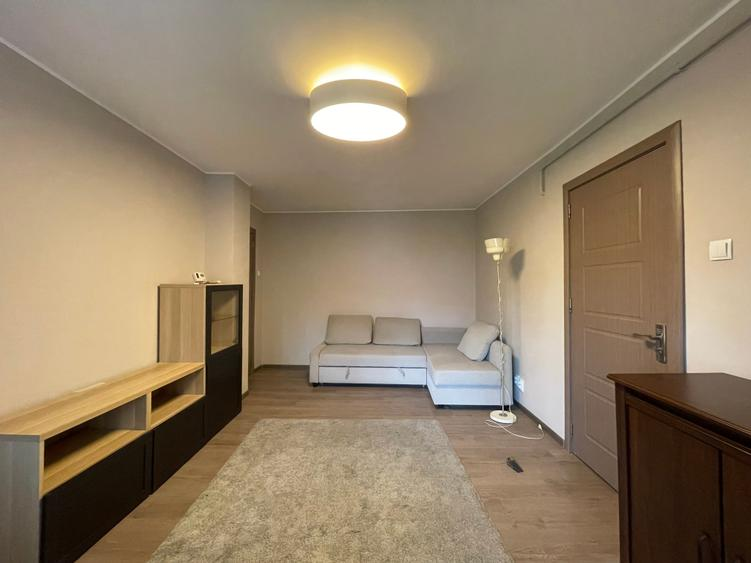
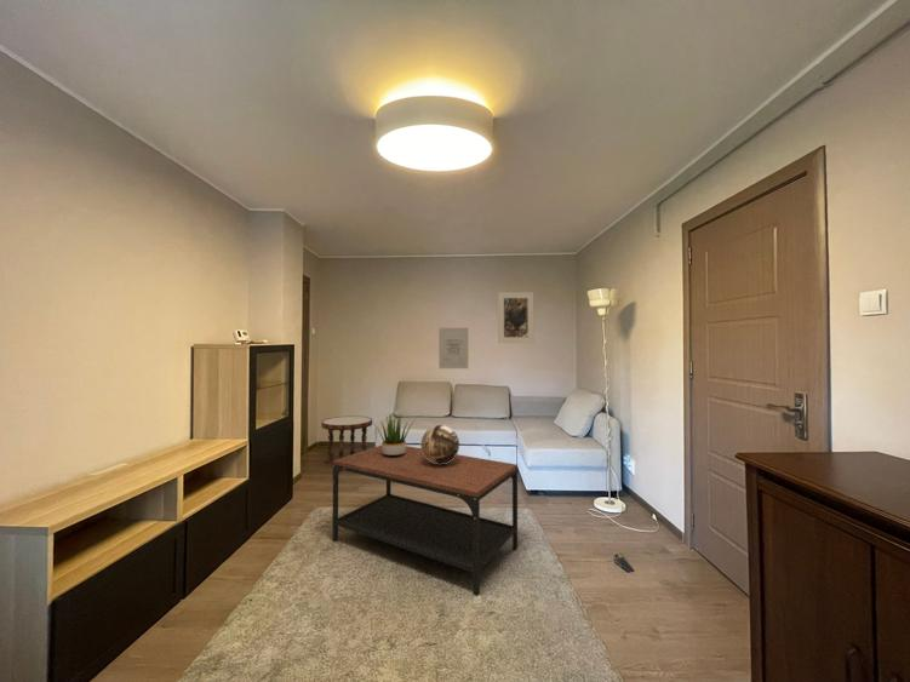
+ coffee table [331,445,519,597]
+ side table [320,415,373,464]
+ potted plant [372,411,417,457]
+ decorative bowl [420,424,460,465]
+ wall art [437,327,469,369]
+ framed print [497,291,534,344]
